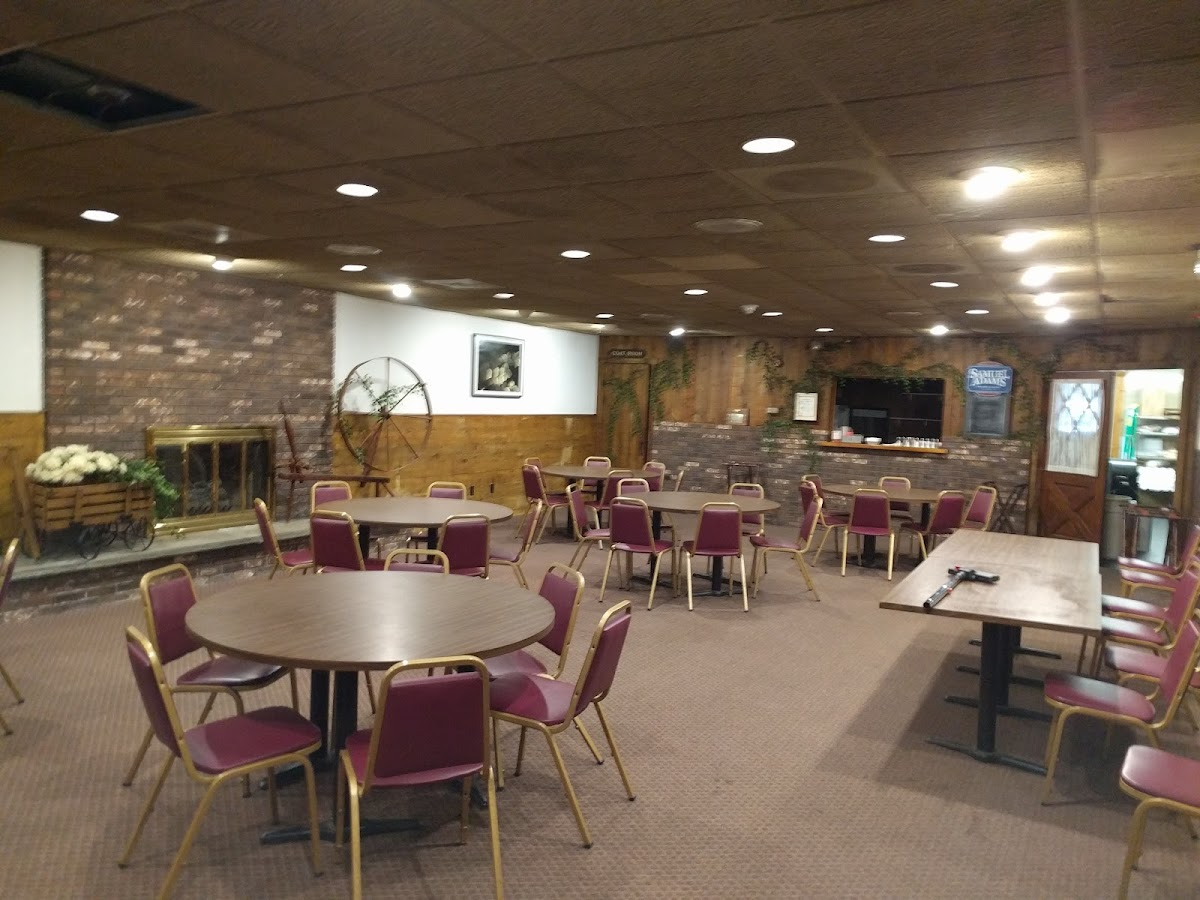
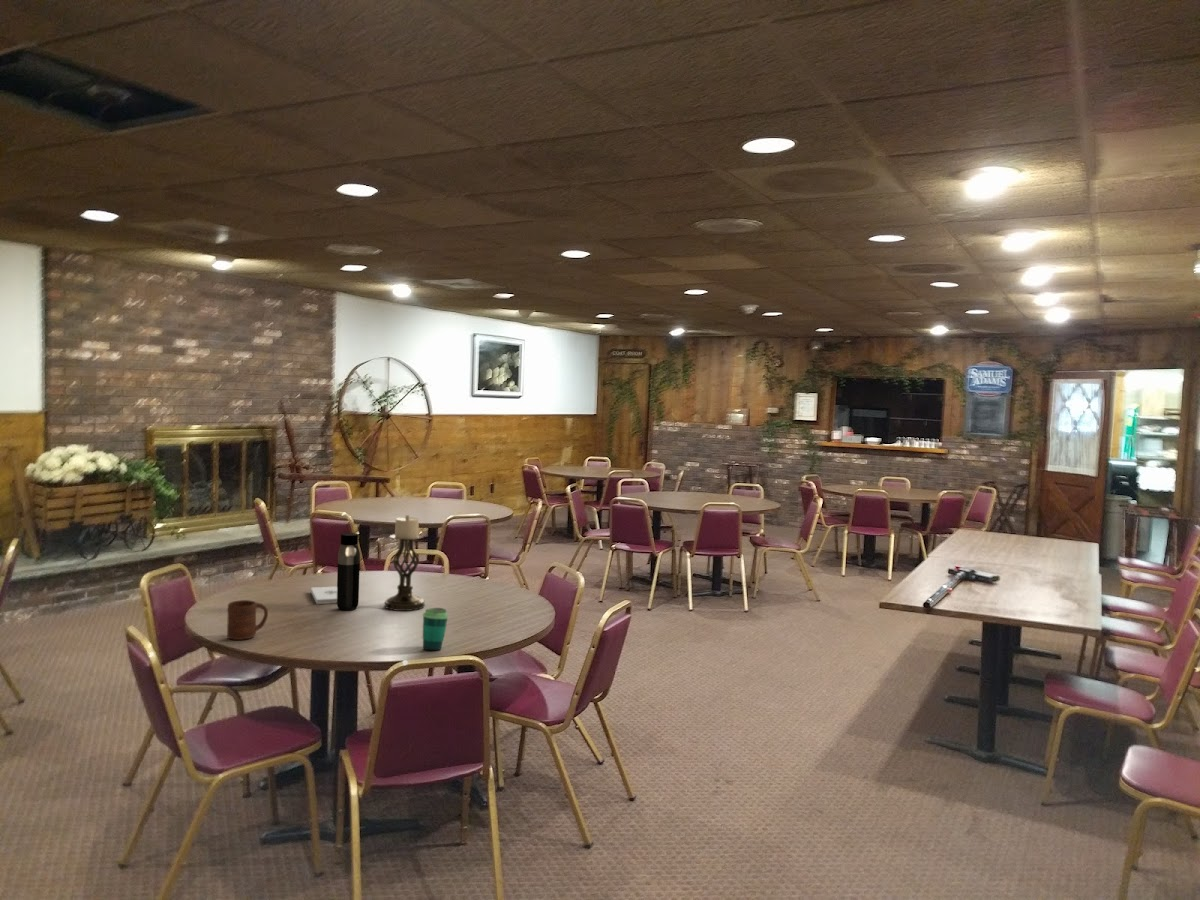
+ notepad [310,585,337,605]
+ candle holder [383,514,426,612]
+ cup [422,607,450,652]
+ cup [226,599,269,641]
+ water bottle [336,532,361,611]
